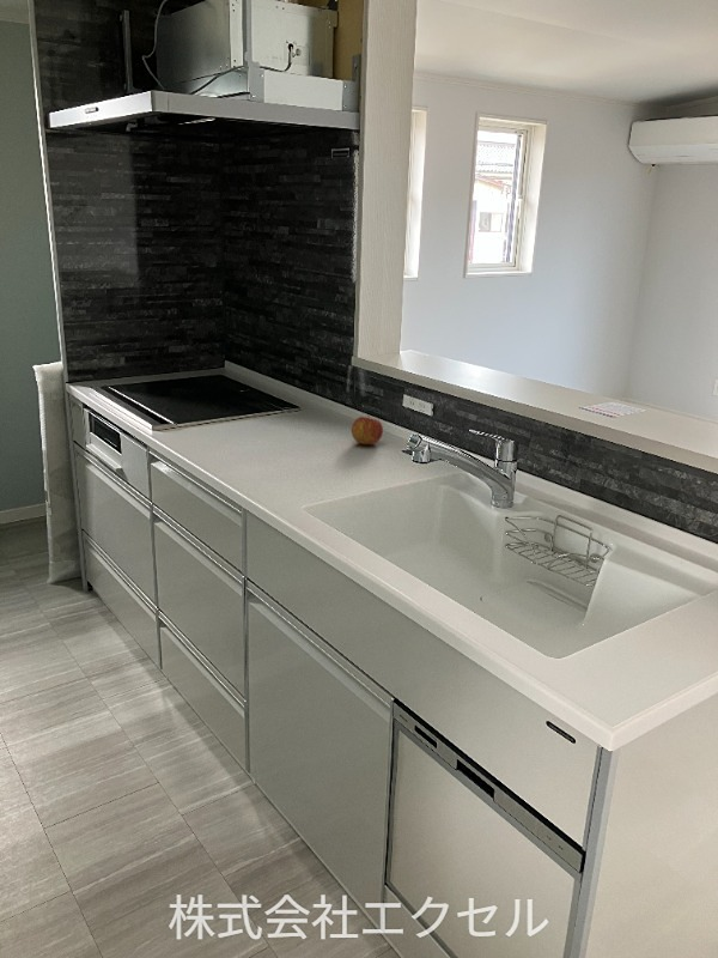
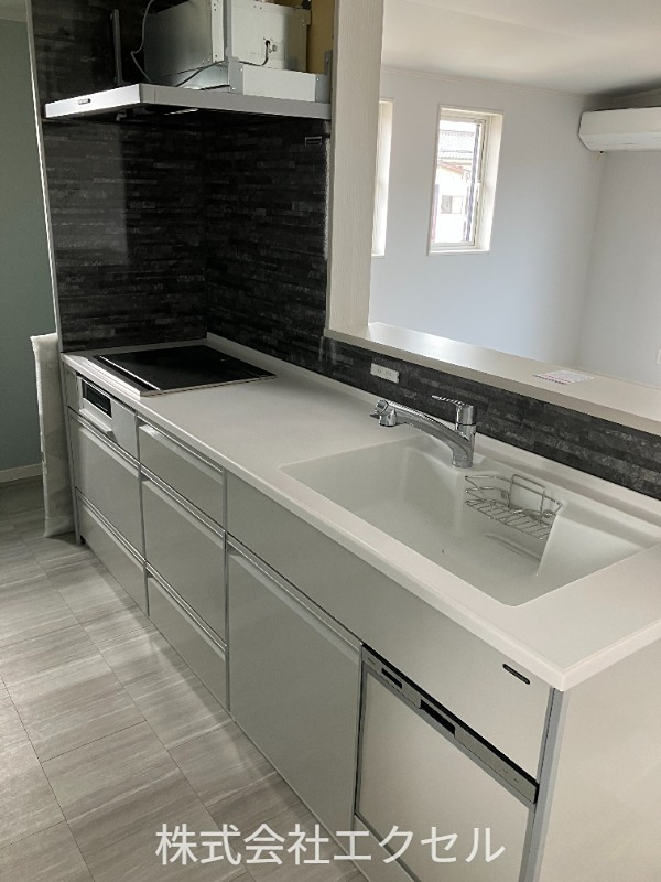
- apple [351,413,384,445]
